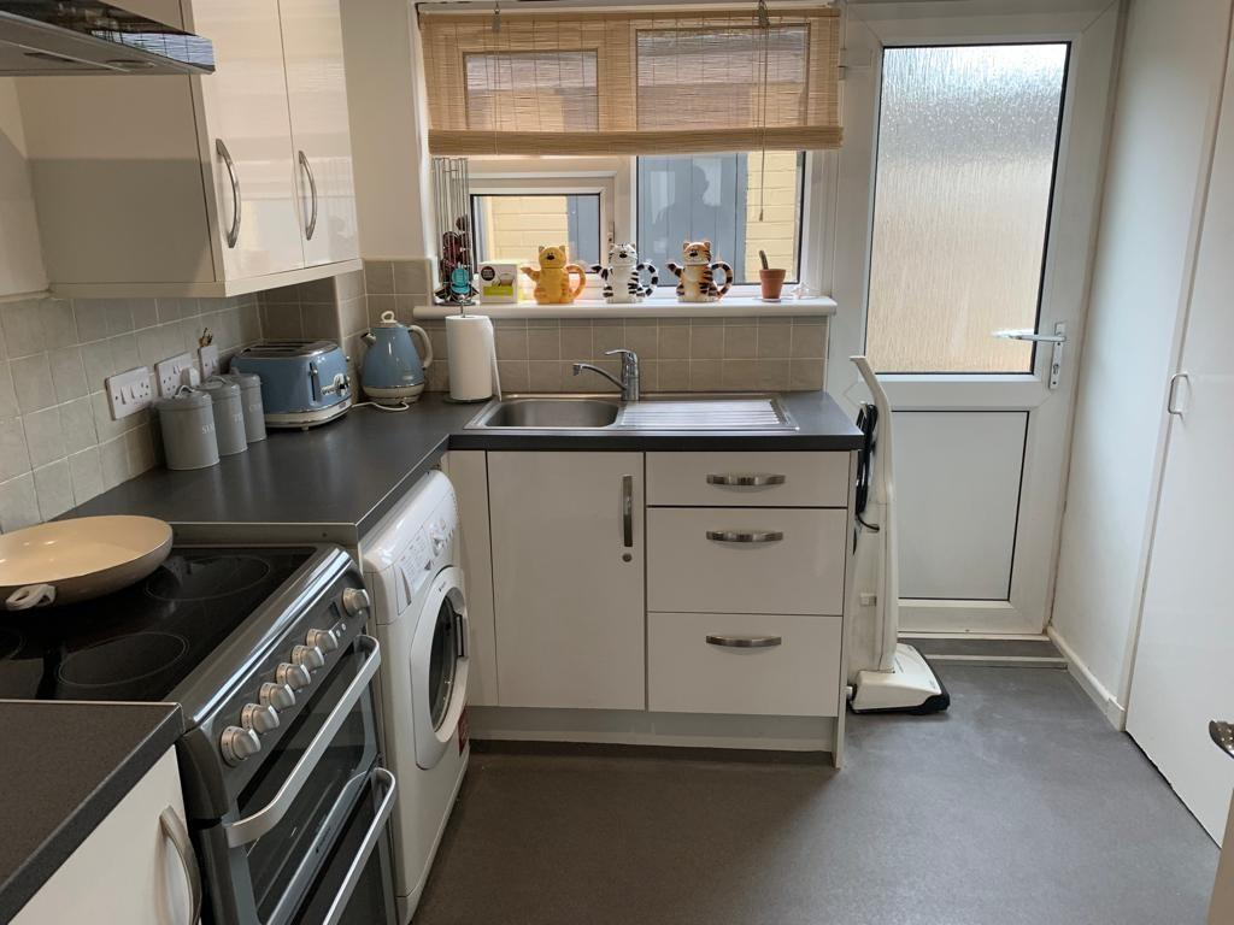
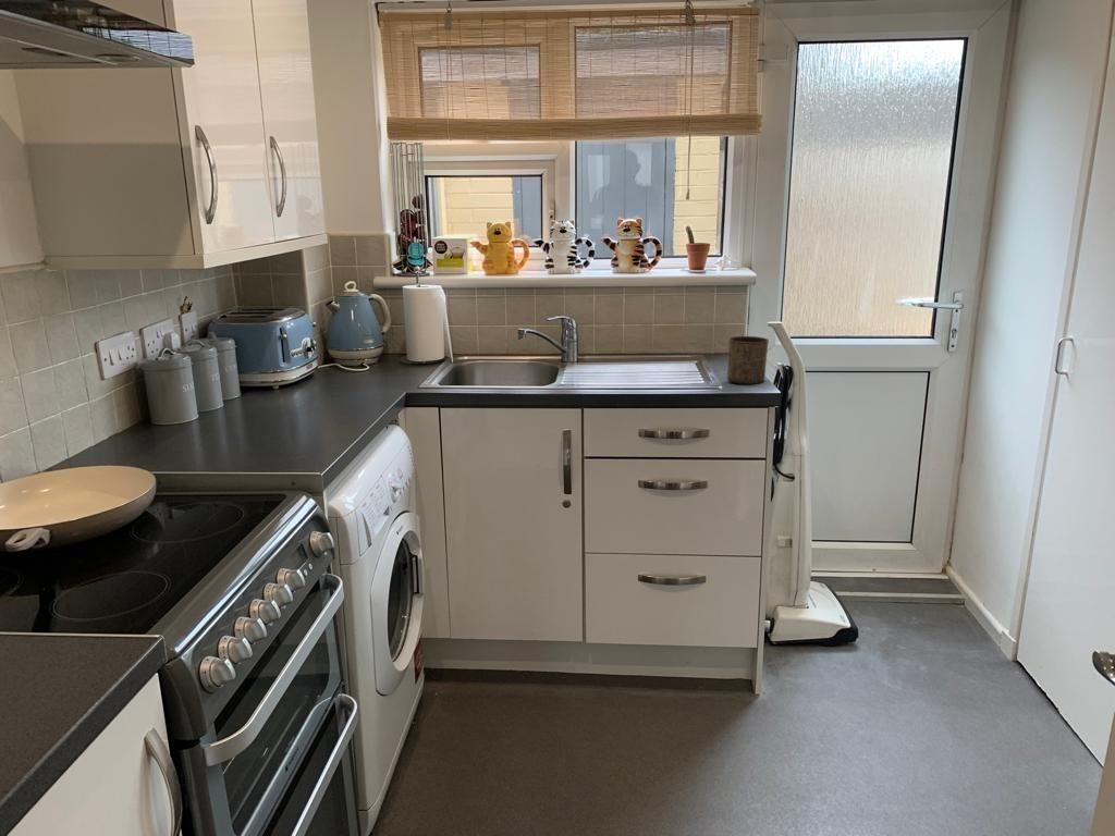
+ cup [726,335,770,385]
